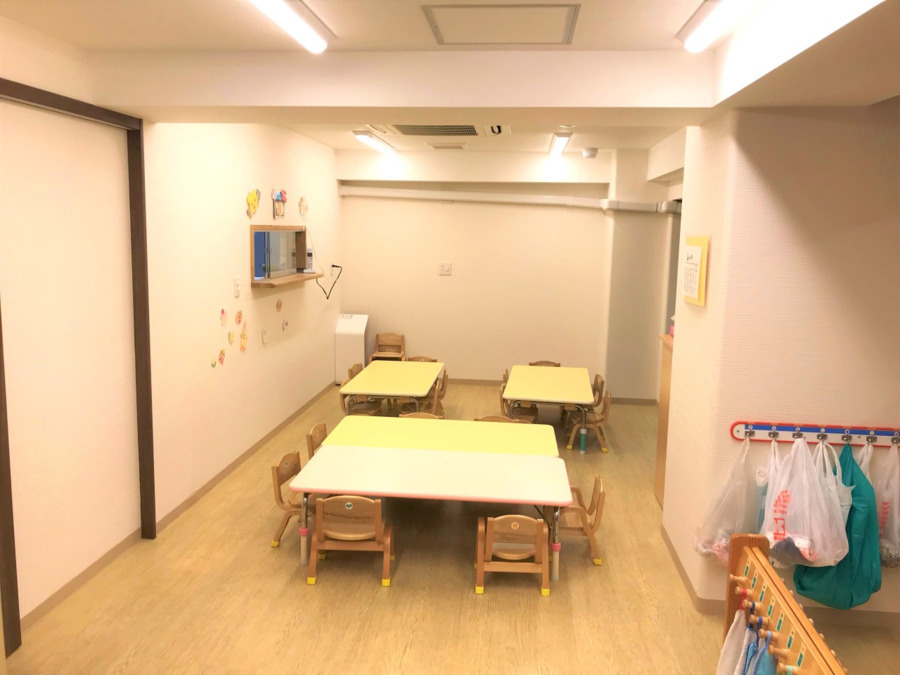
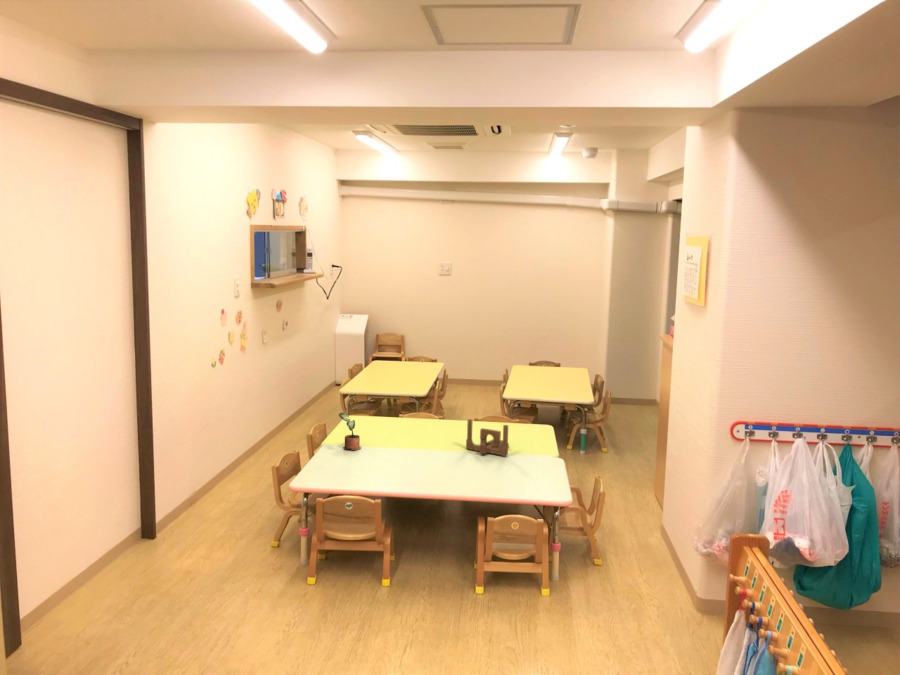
+ toy blocks [465,418,510,457]
+ potted plant [338,412,362,451]
